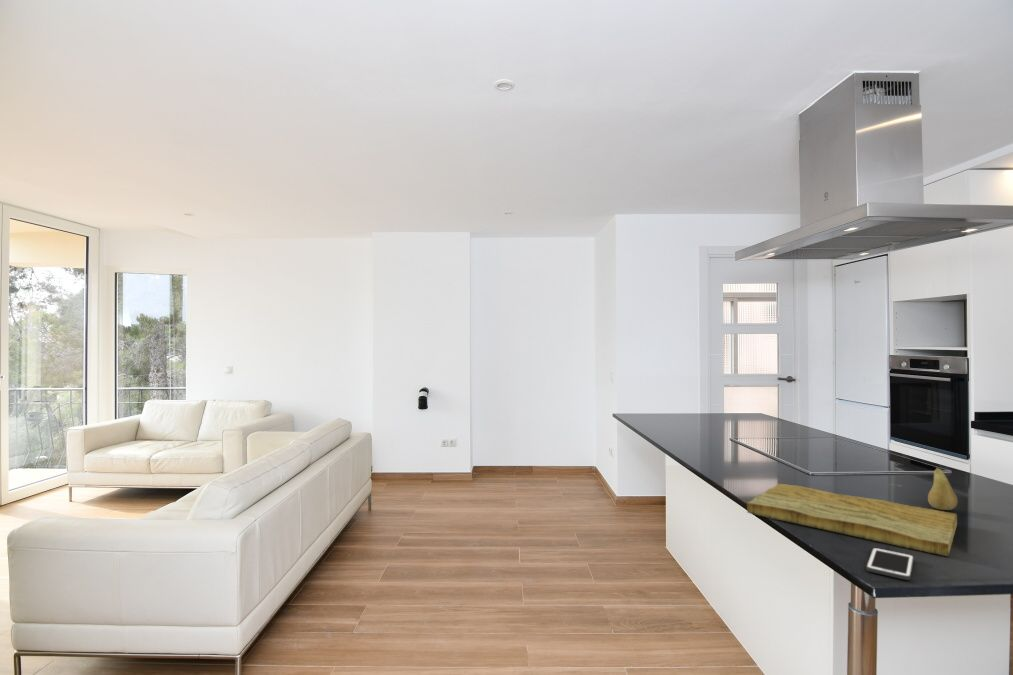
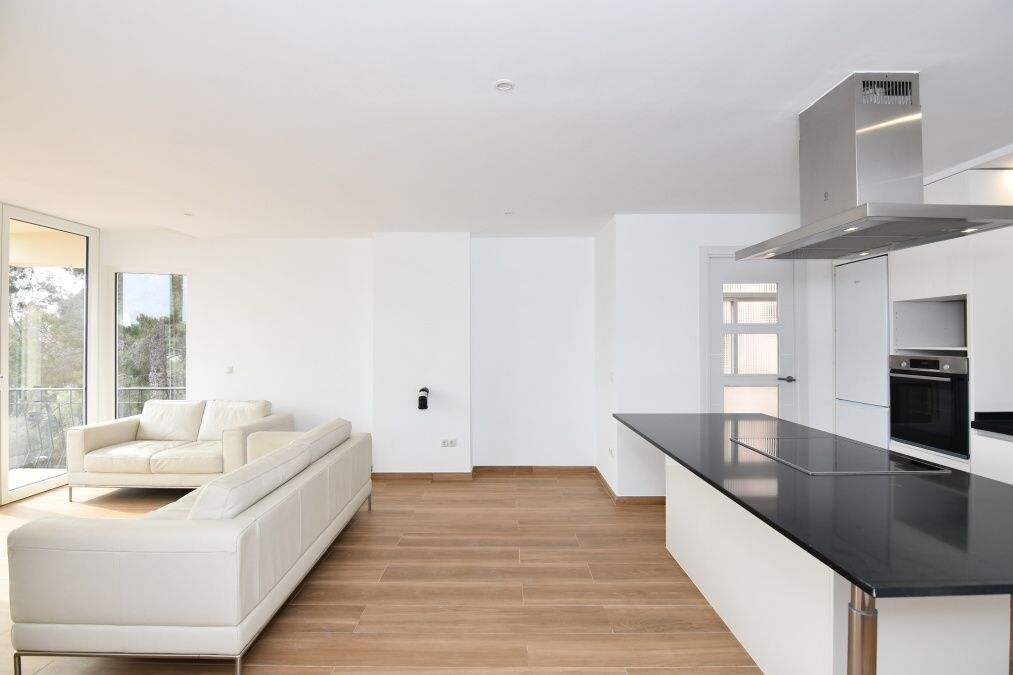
- cutting board [746,483,958,557]
- fruit [927,466,958,511]
- cell phone [865,547,915,581]
